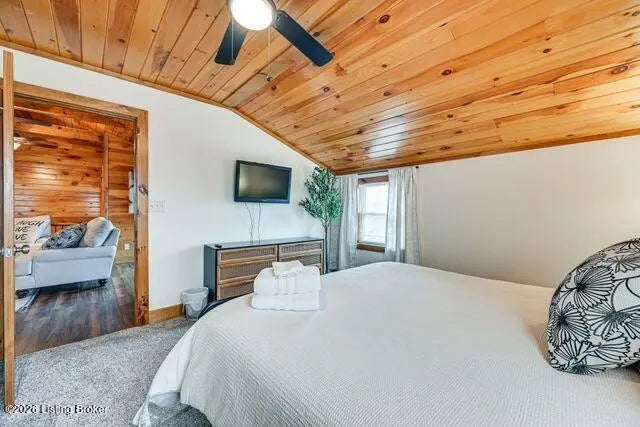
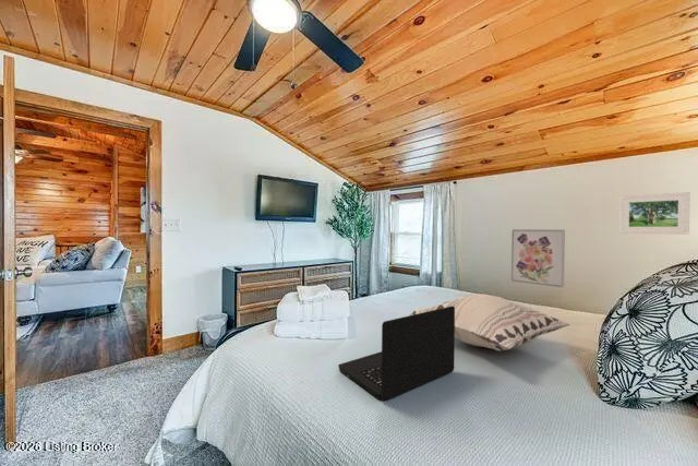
+ decorative pillow [408,292,570,353]
+ laptop [337,307,456,402]
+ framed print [618,191,691,236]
+ wall art [510,228,566,289]
